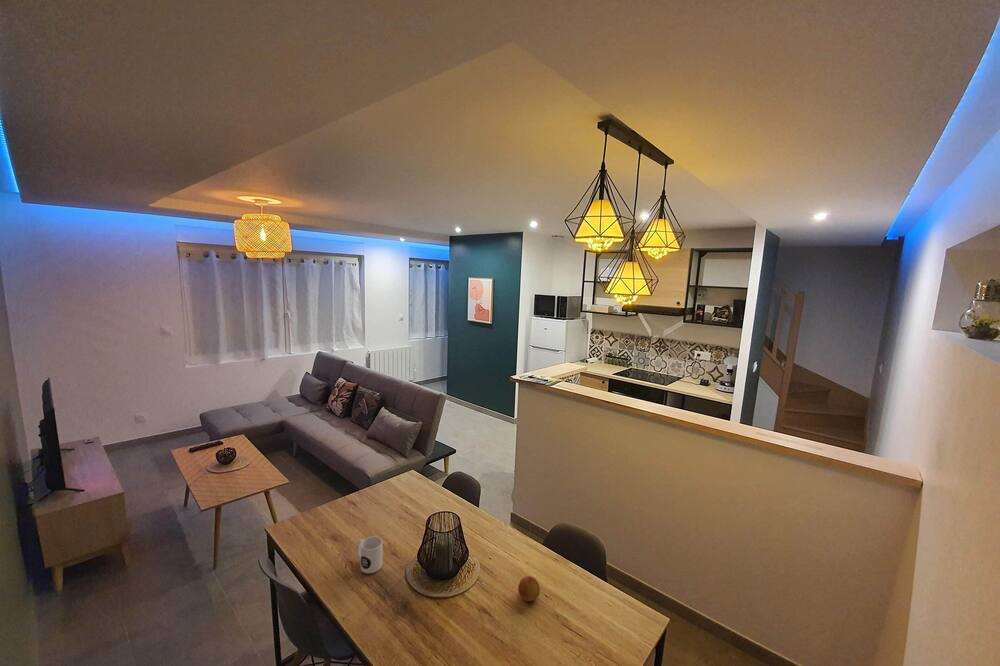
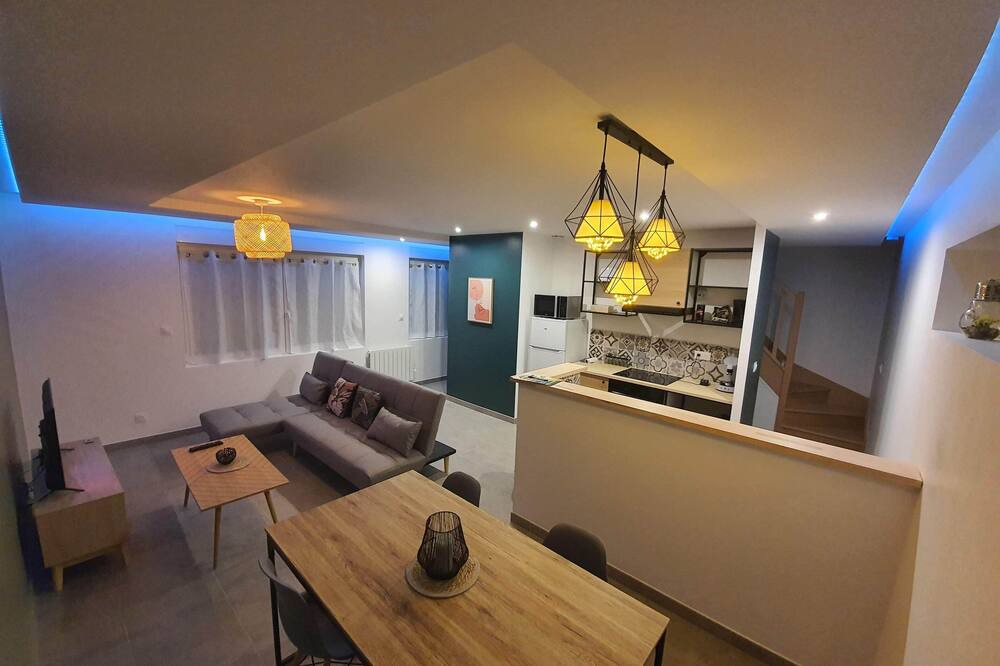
- mug [356,536,383,574]
- fruit [517,575,541,602]
